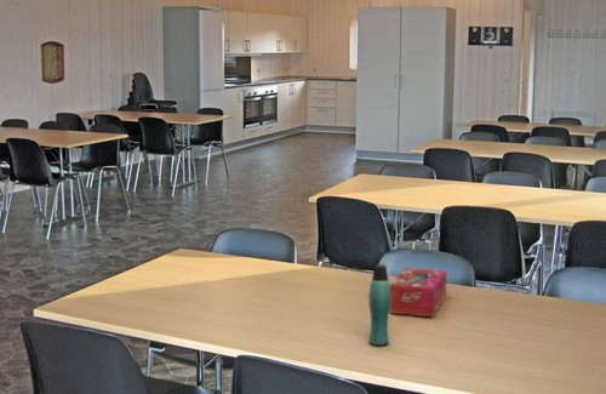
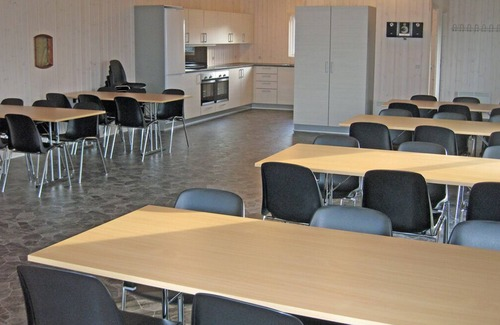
- tissue box [389,267,447,318]
- bottle [367,263,390,347]
